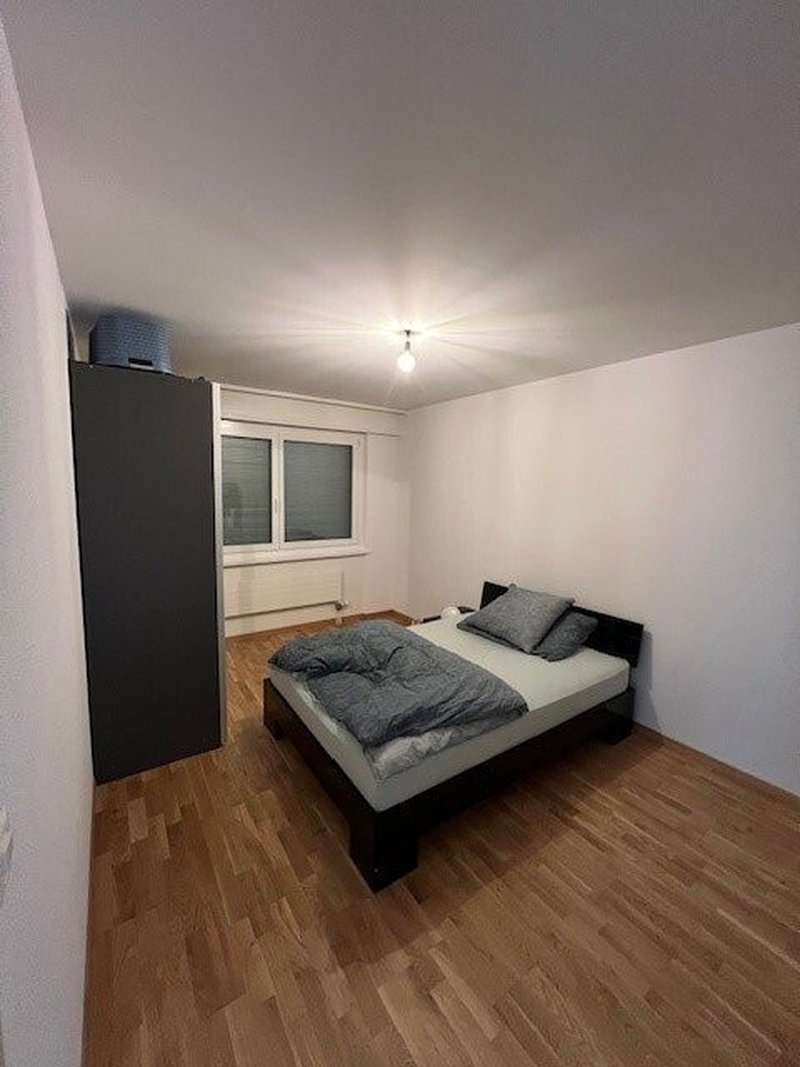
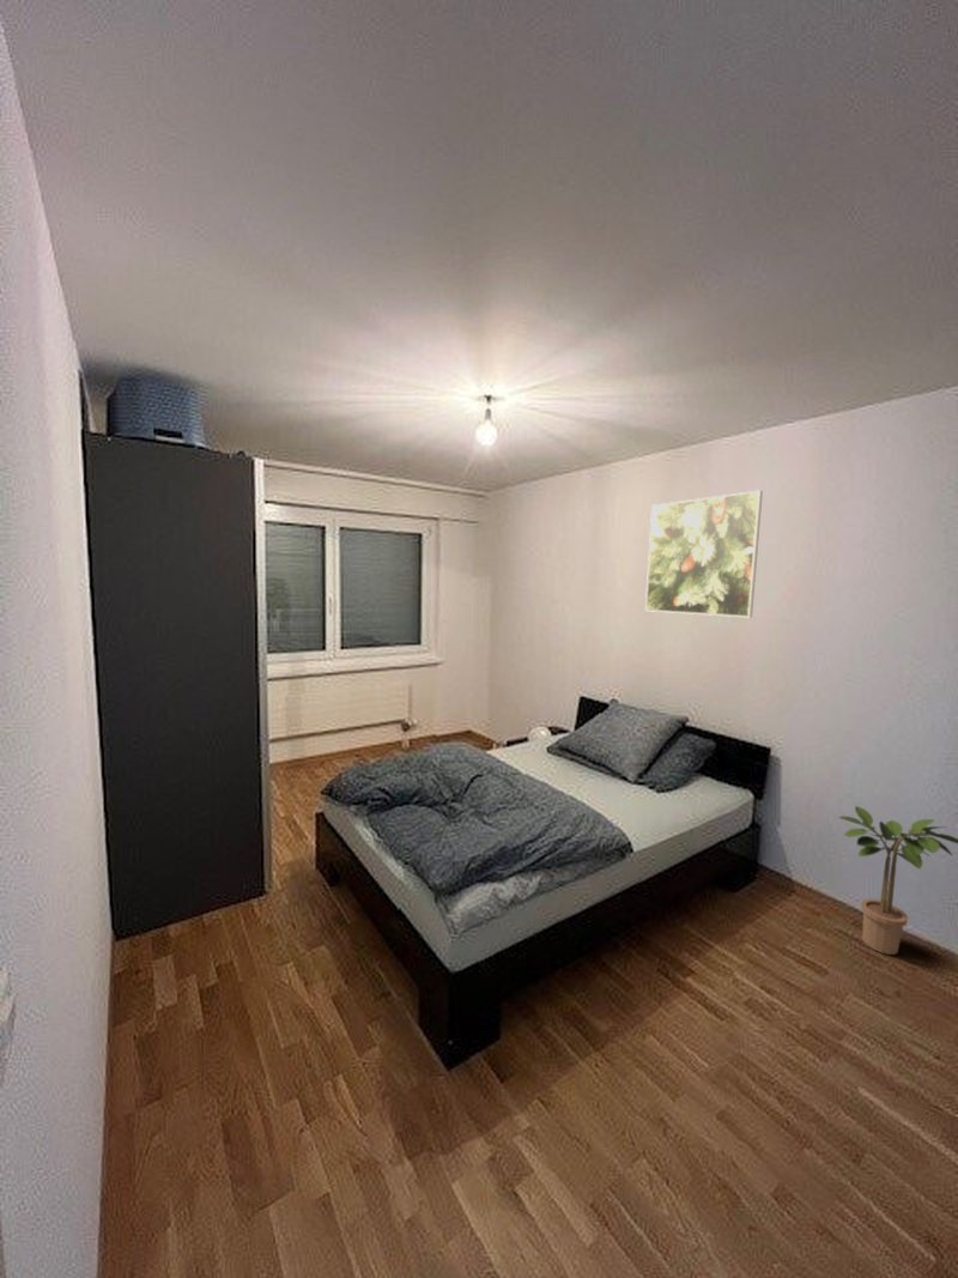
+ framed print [644,490,764,618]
+ potted plant [837,805,958,956]
